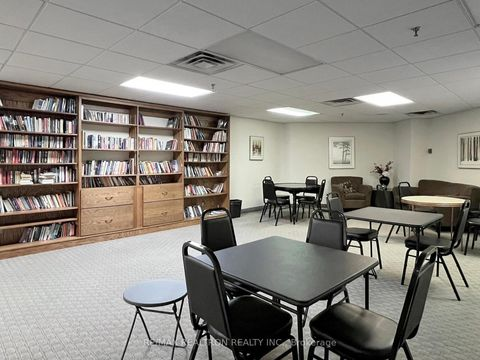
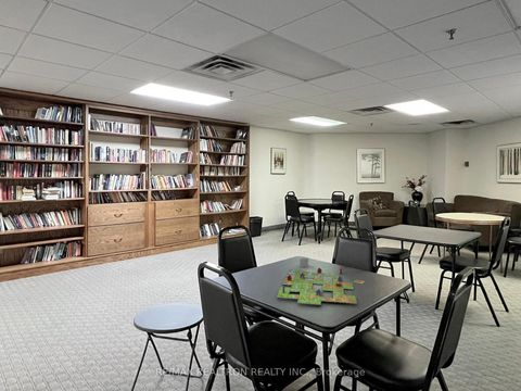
+ gameboard [275,256,366,306]
